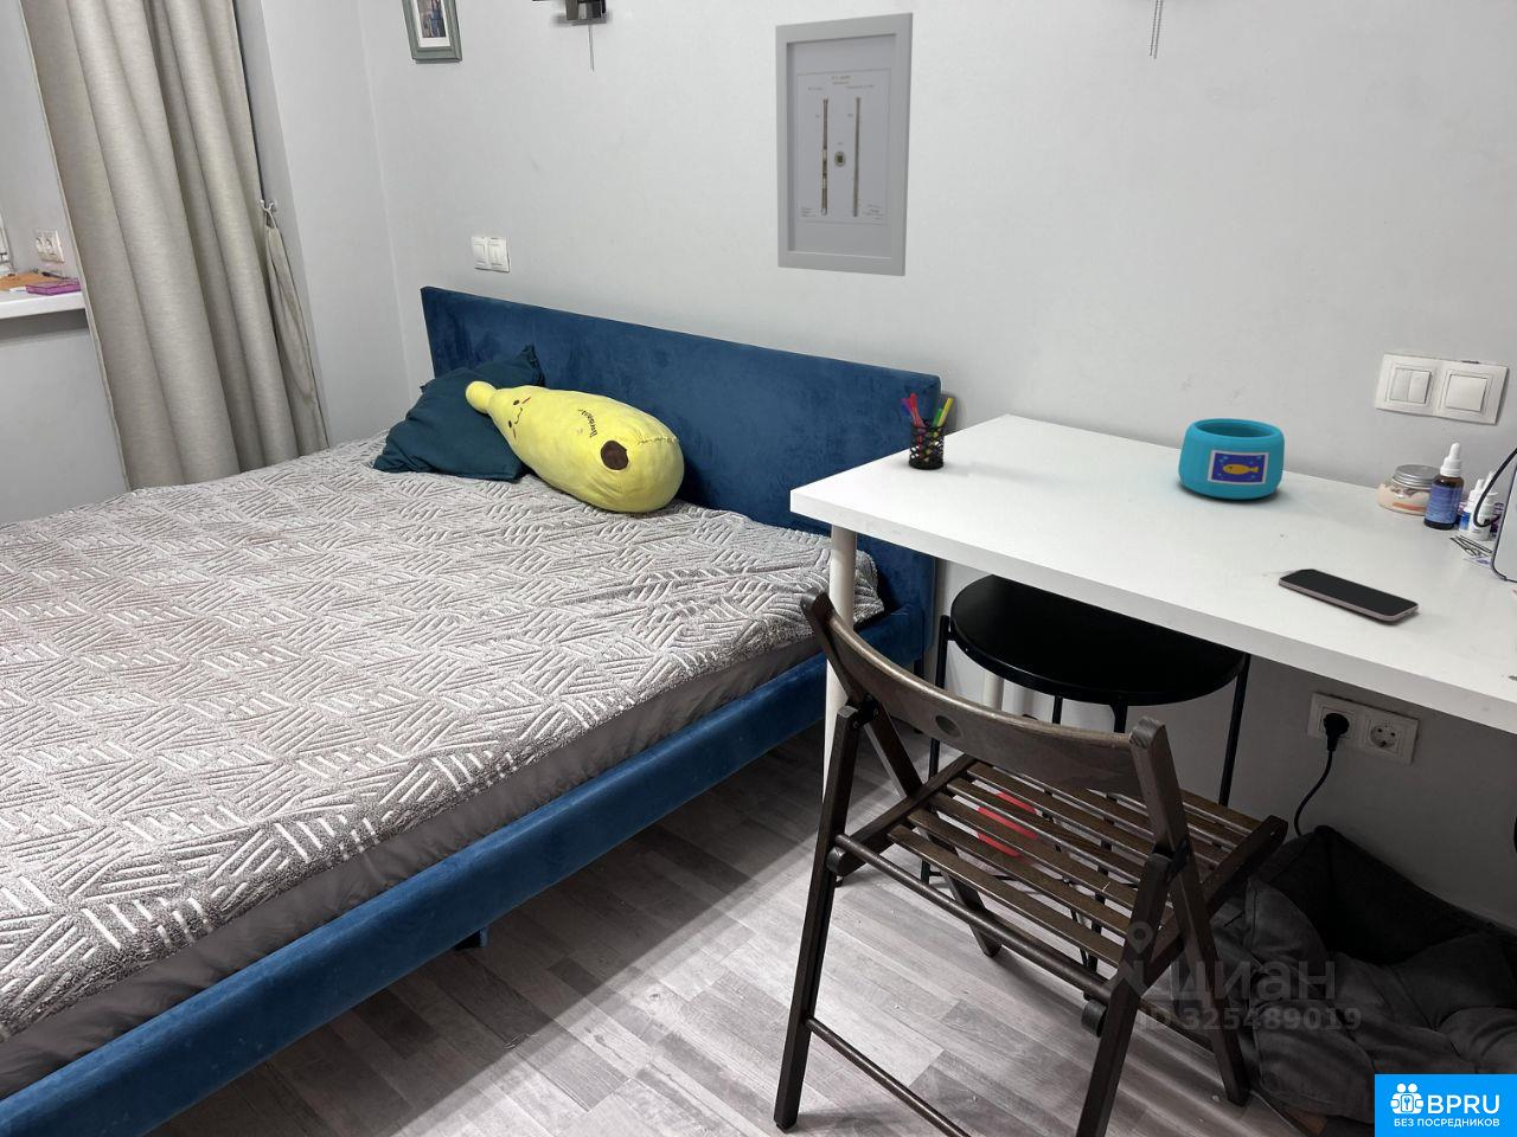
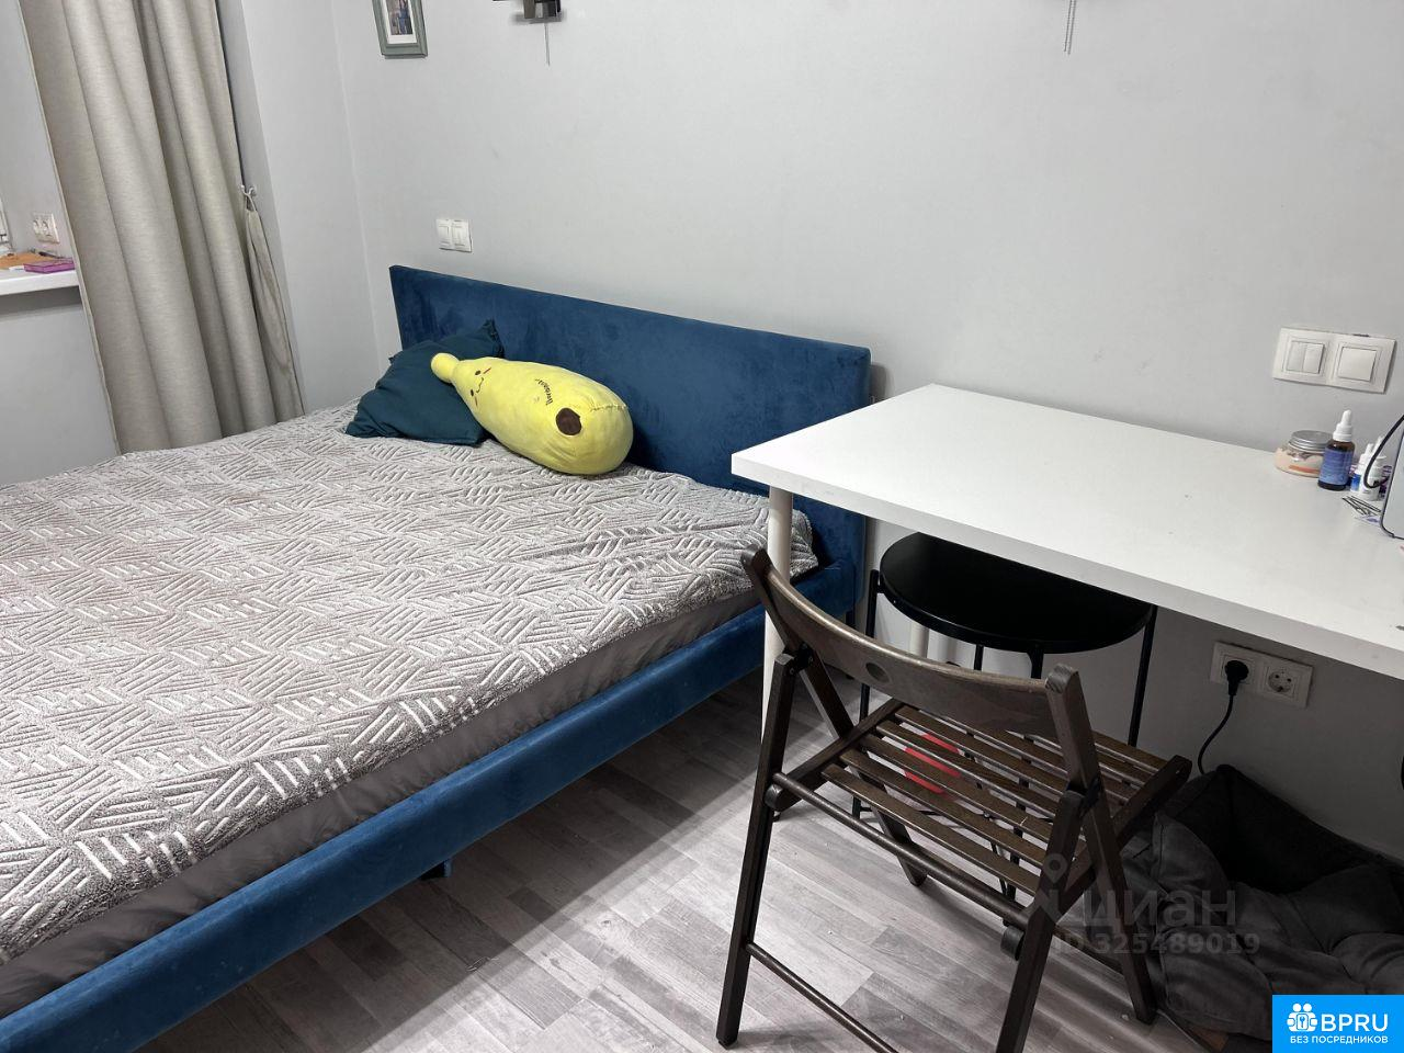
- pen holder [899,393,954,469]
- smartphone [1278,567,1420,622]
- wall art [774,11,914,277]
- cup [1177,417,1286,500]
